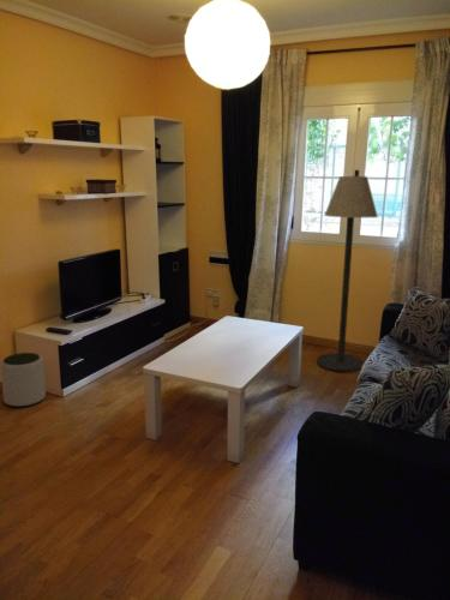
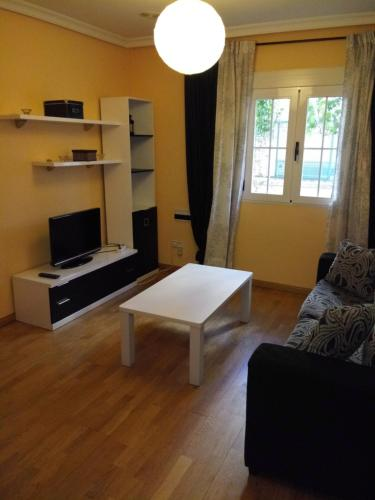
- plant pot [0,352,47,408]
- floor lamp [316,175,379,373]
